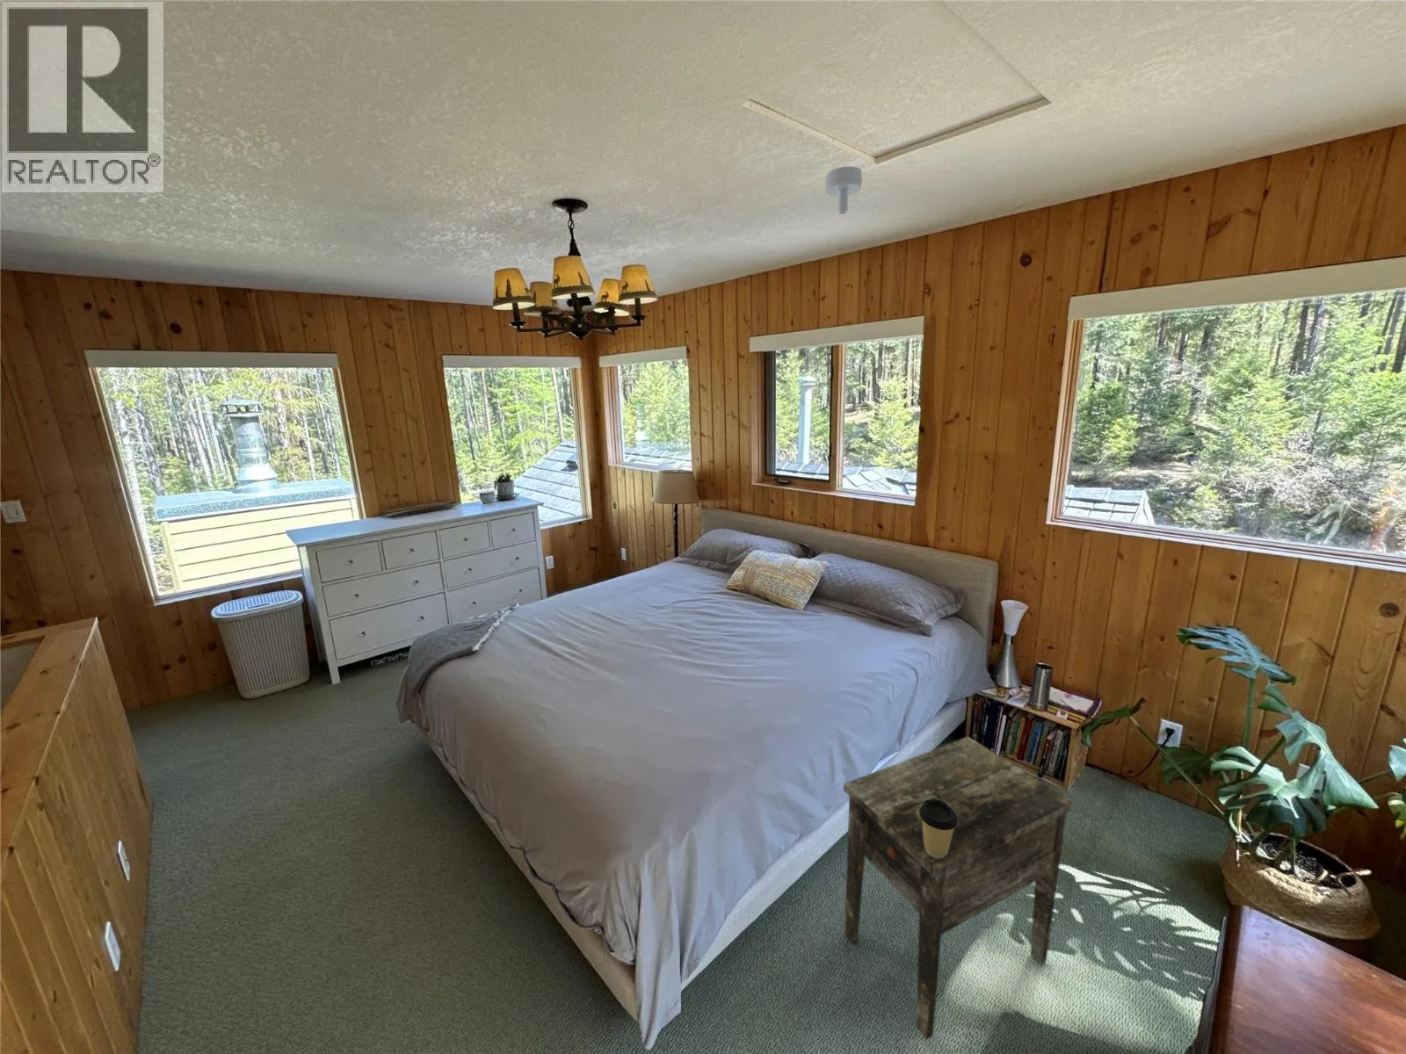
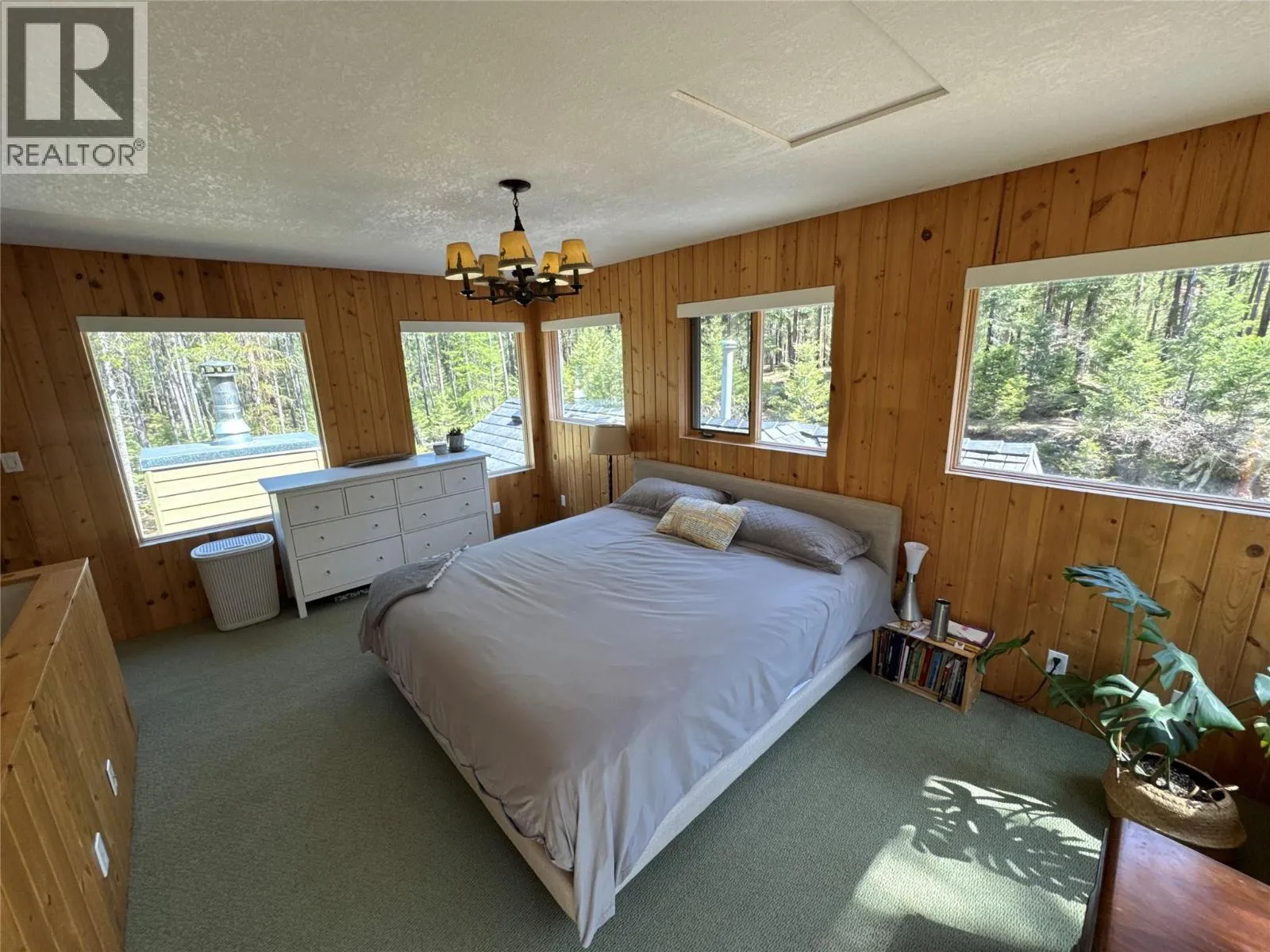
- side table [842,736,1075,1041]
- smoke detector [825,166,862,215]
- coffee cup [919,798,958,858]
